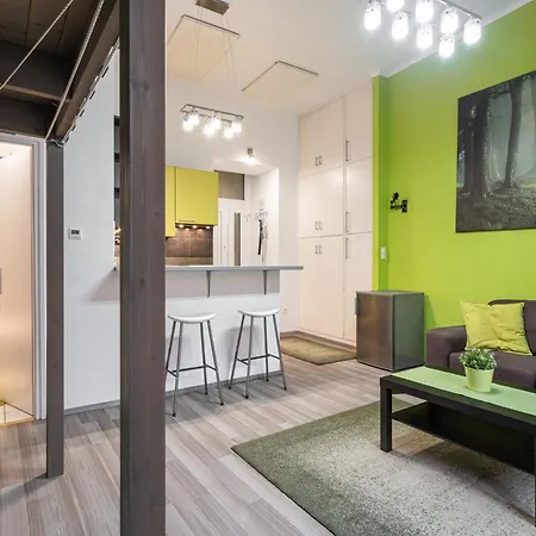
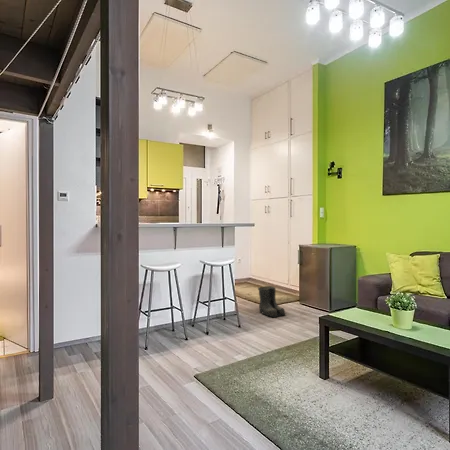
+ boots [257,285,287,318]
